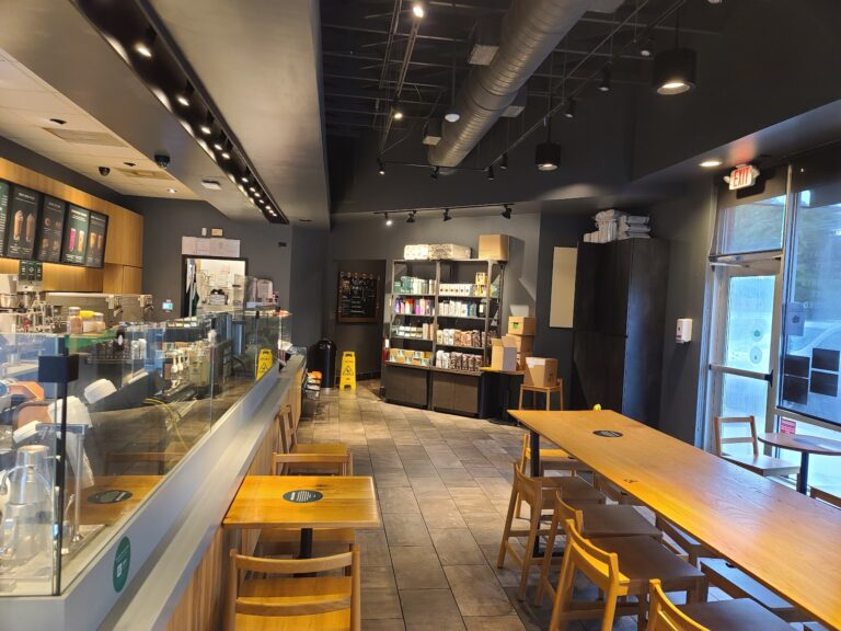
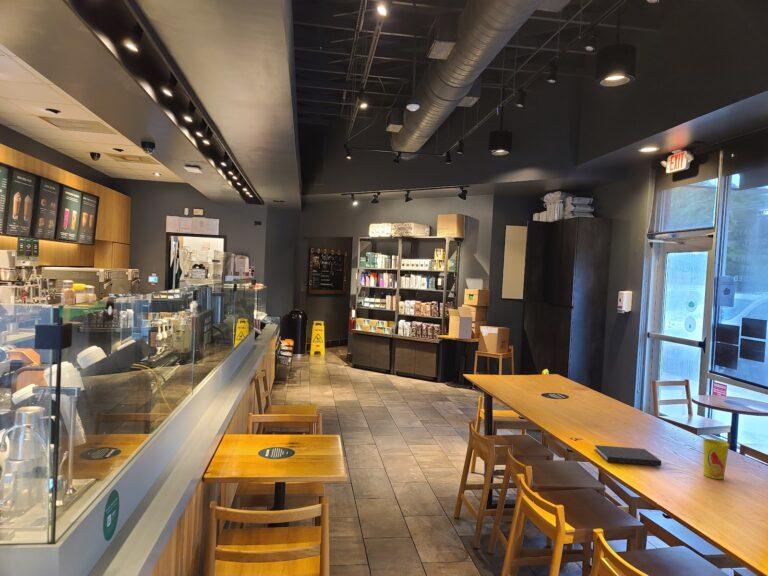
+ diary [594,444,662,467]
+ cup [702,438,730,480]
